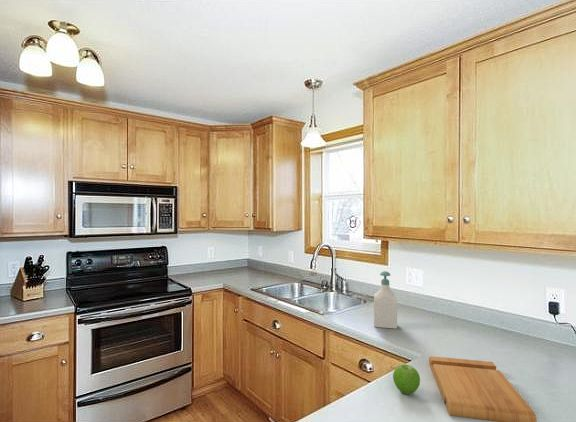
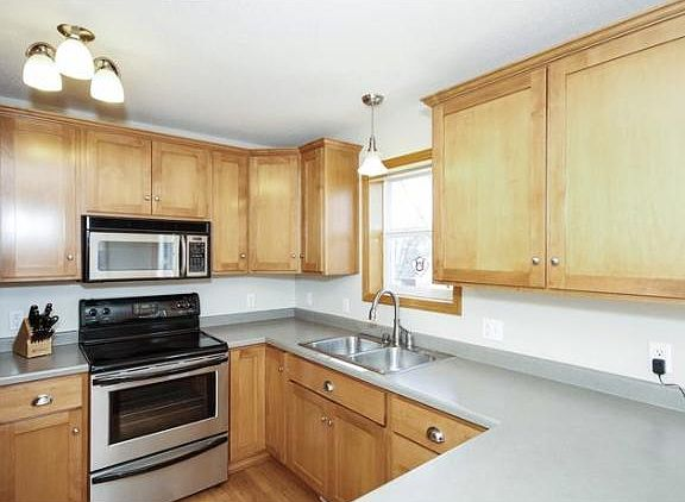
- fruit [392,364,421,395]
- soap bottle [373,270,398,330]
- cutting board [428,355,538,422]
